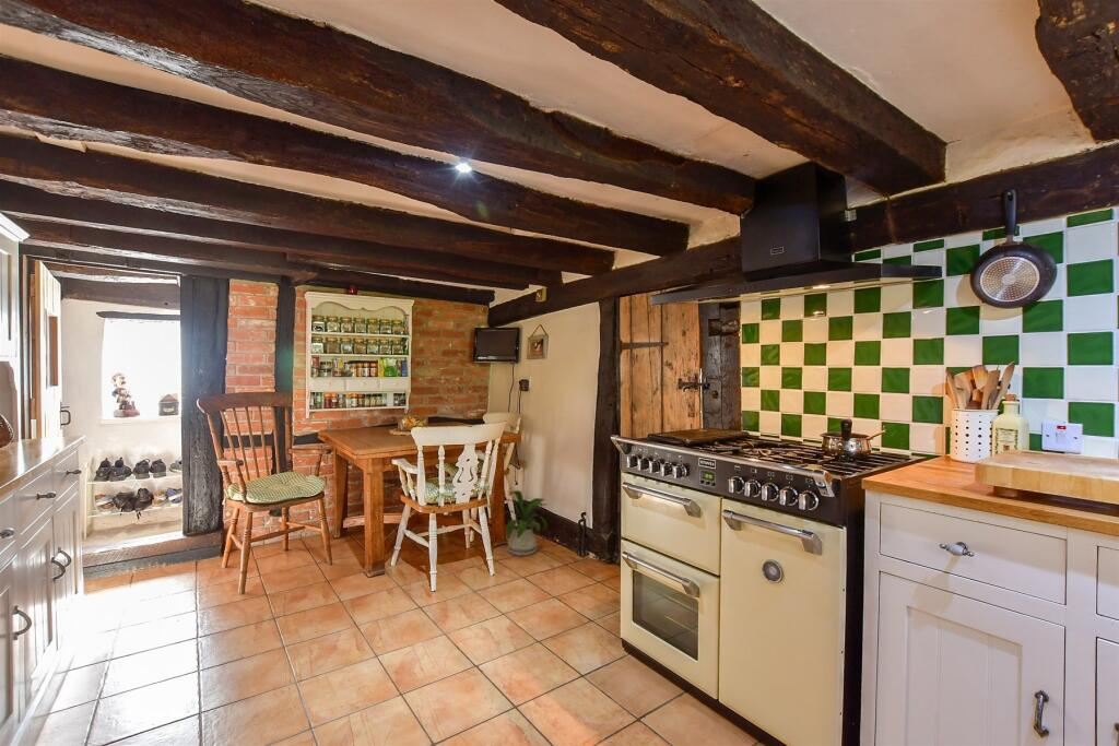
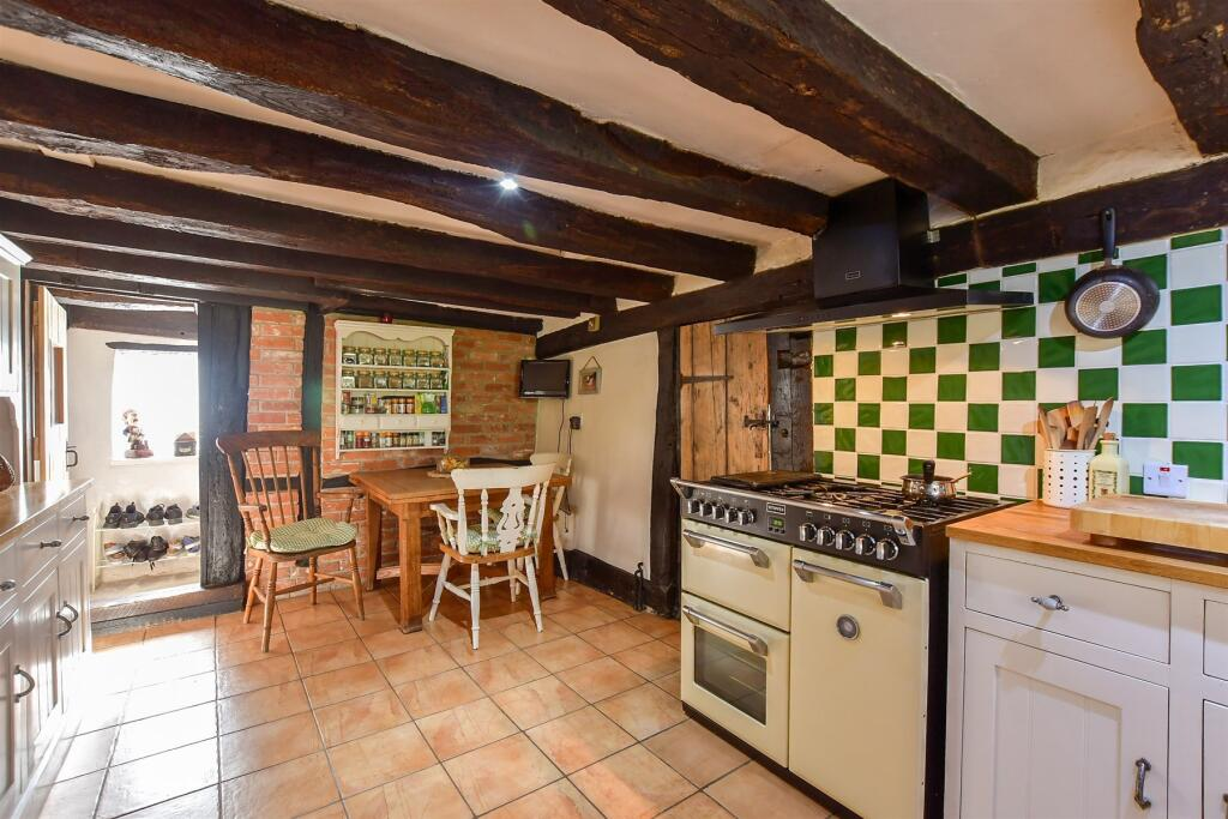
- house plant [499,489,549,557]
